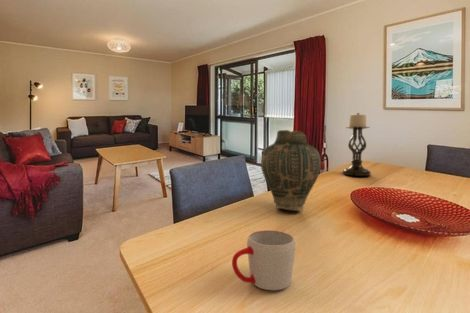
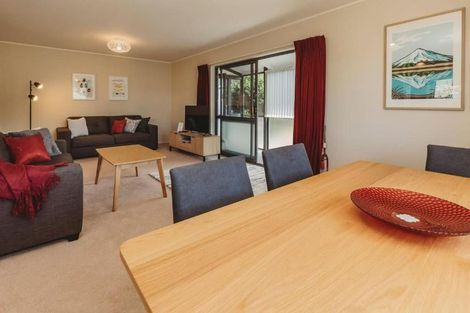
- candle holder [342,112,372,177]
- mug [231,229,296,291]
- vase [260,129,322,212]
